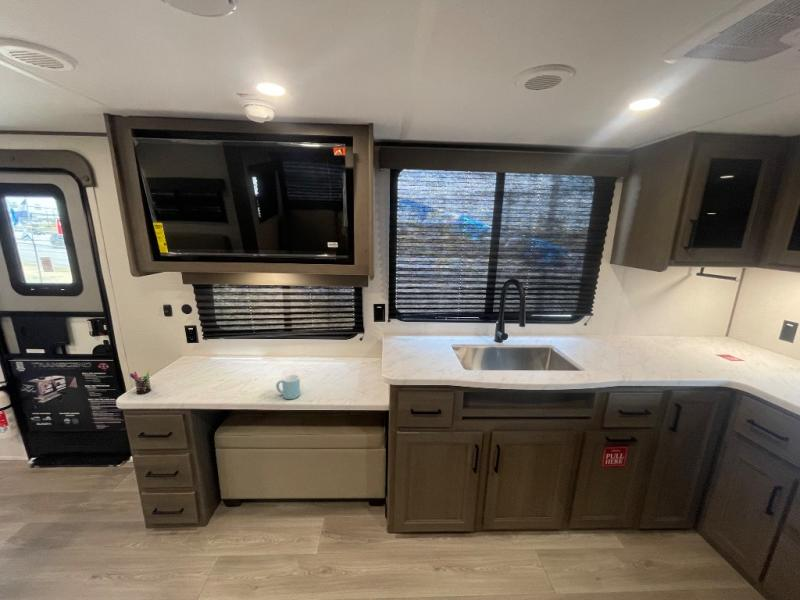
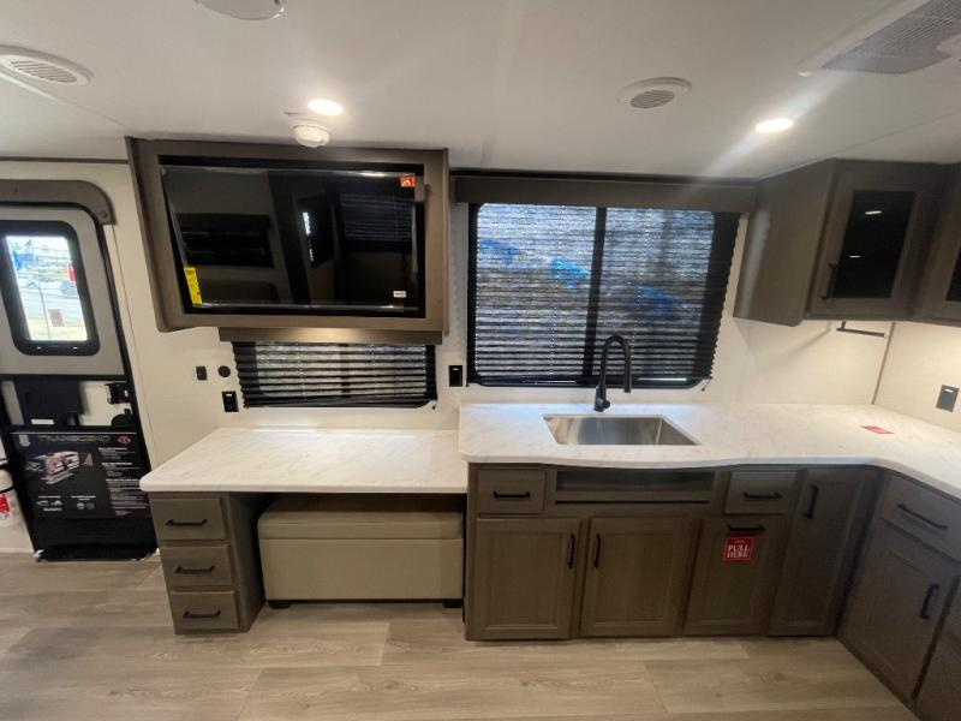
- pen holder [128,368,152,395]
- mug [275,373,301,400]
